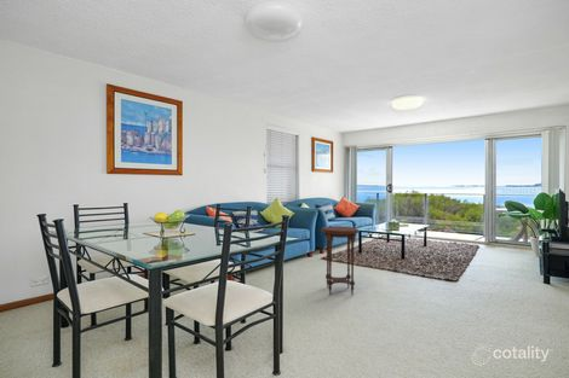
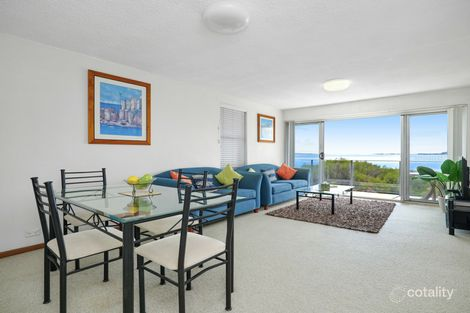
- side table [320,225,361,296]
